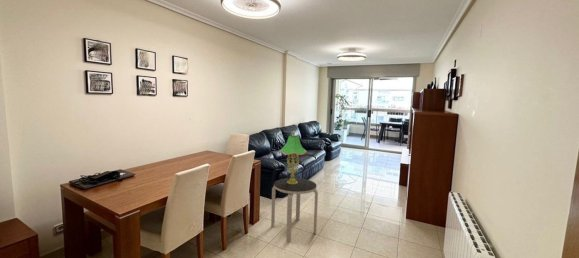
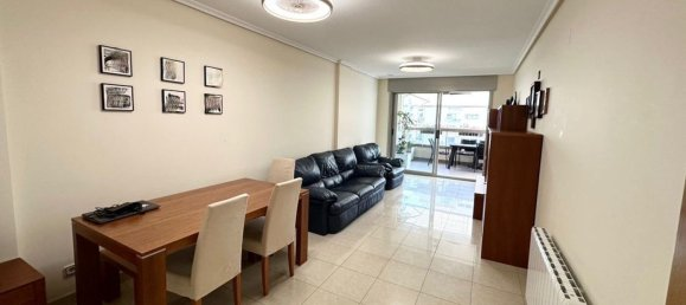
- side table [270,177,319,243]
- table lamp [278,131,309,184]
